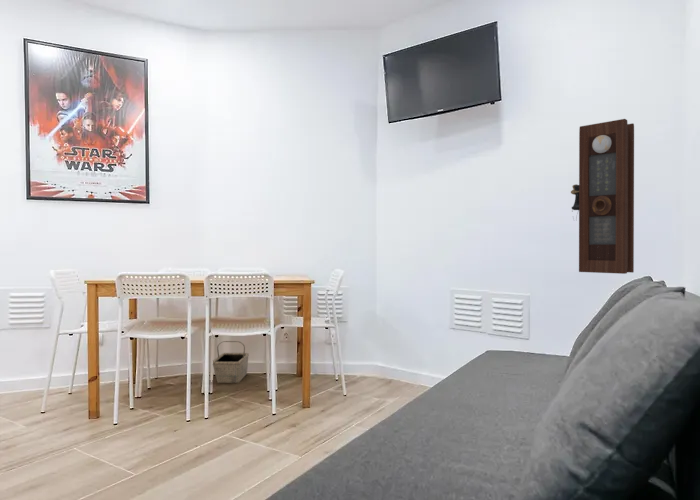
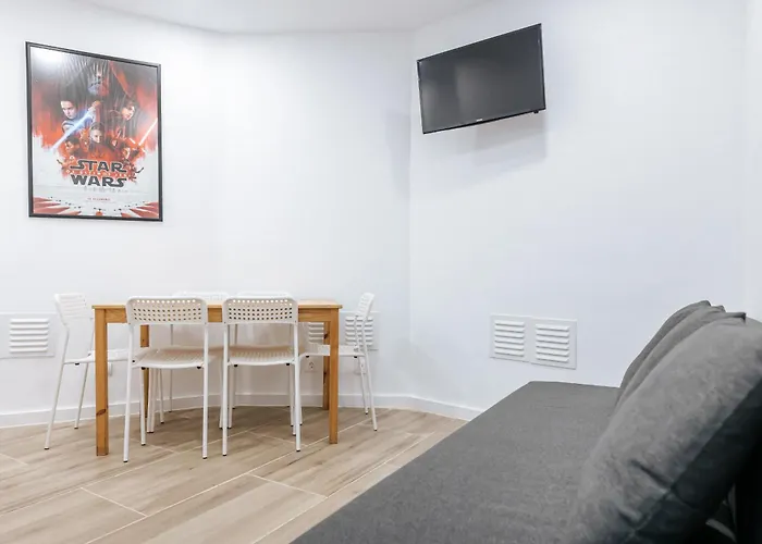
- basket [212,340,250,384]
- pendulum clock [570,118,635,275]
